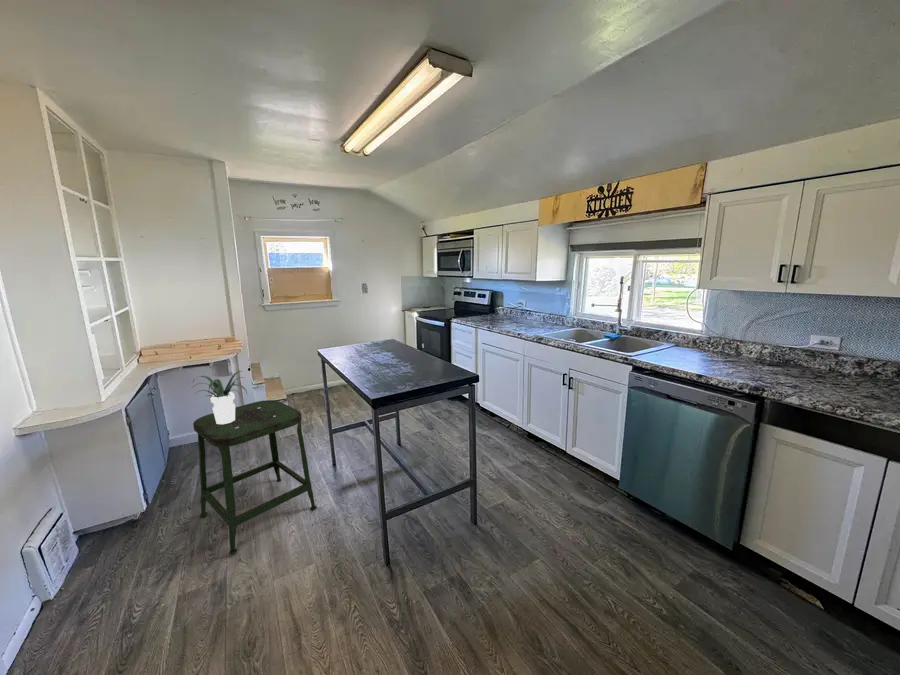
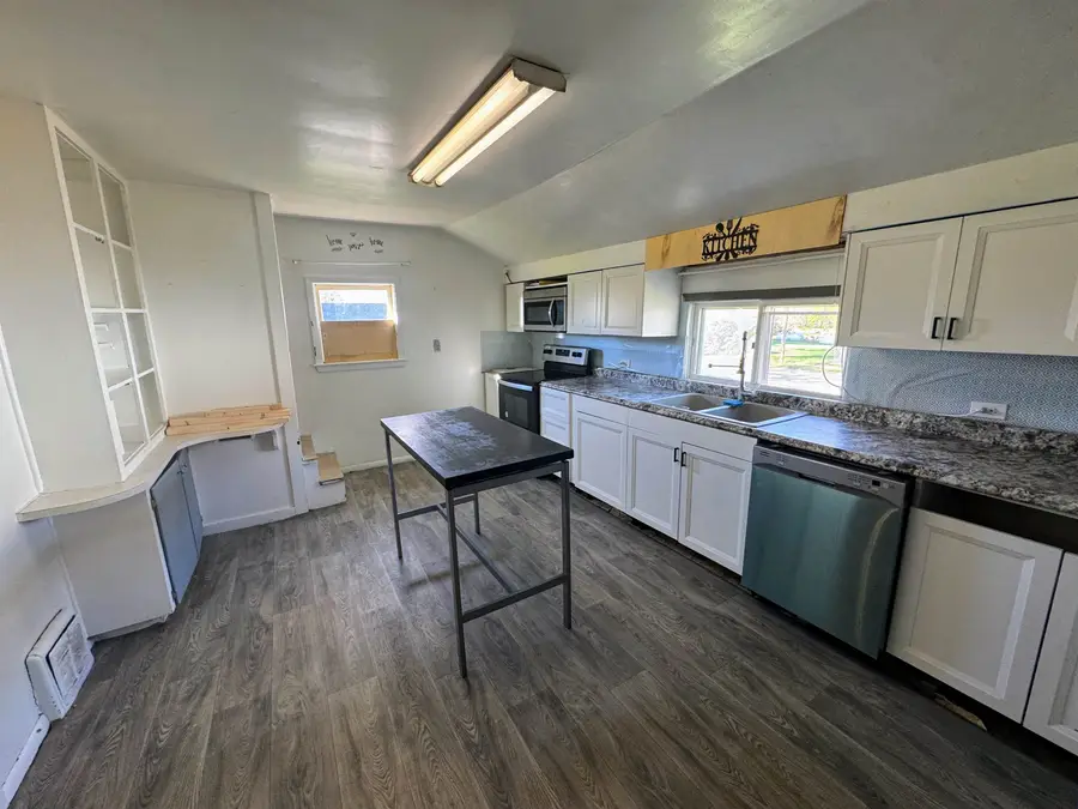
- potted plant [191,370,248,424]
- stool [192,399,318,556]
